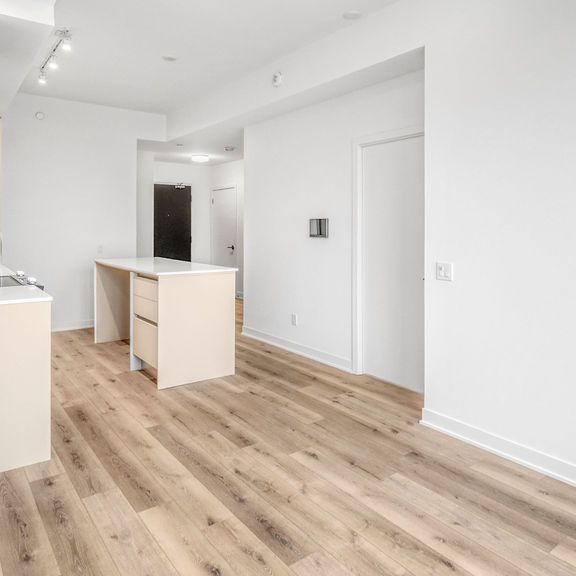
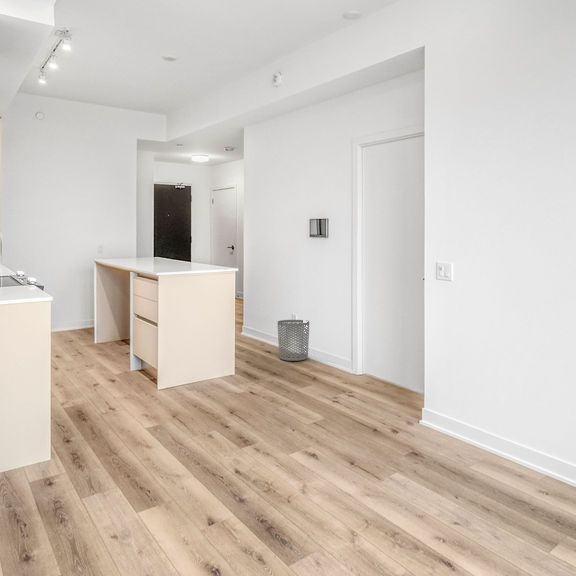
+ waste bin [277,319,310,362]
